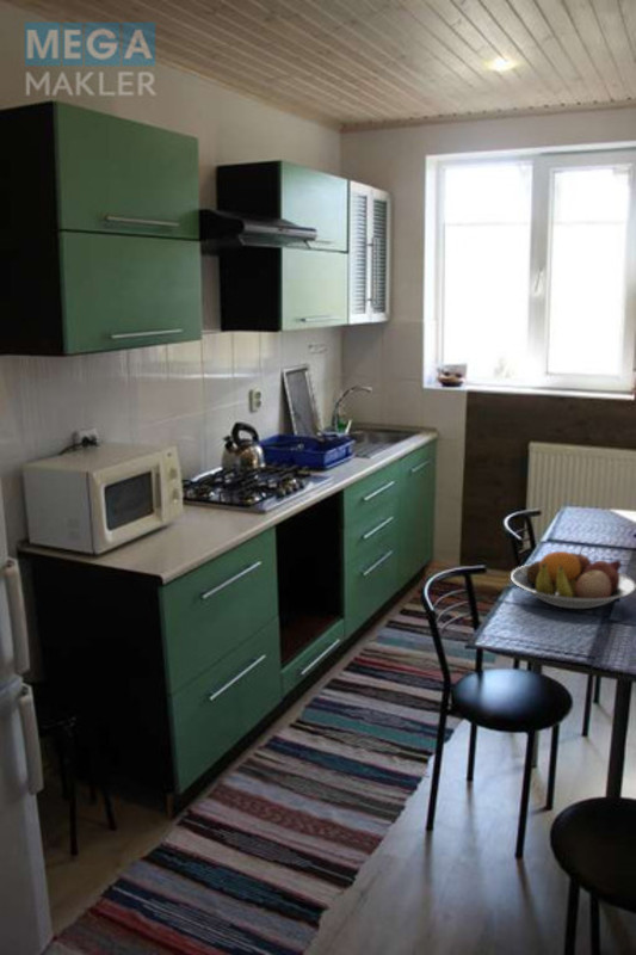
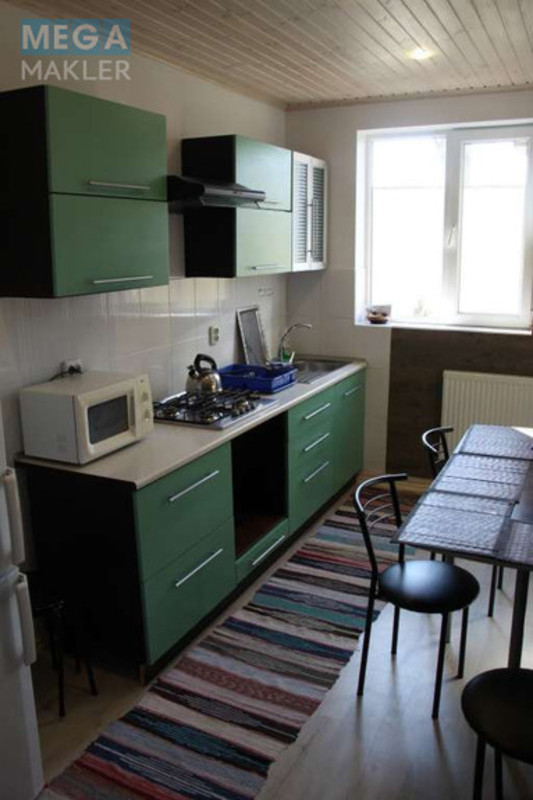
- fruit bowl [510,548,636,610]
